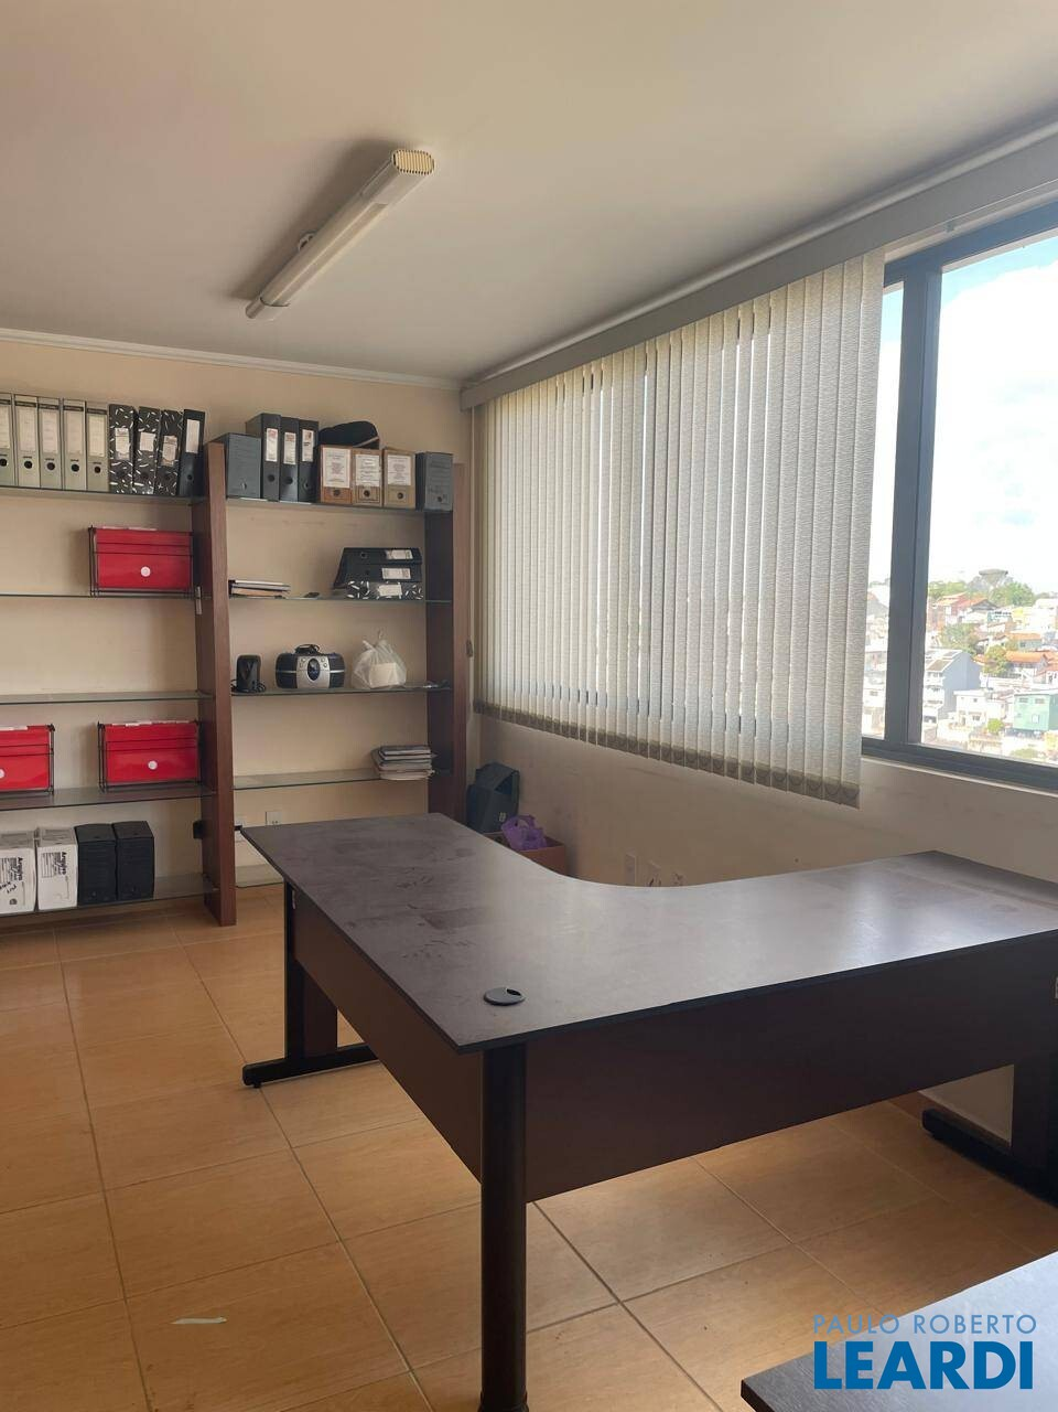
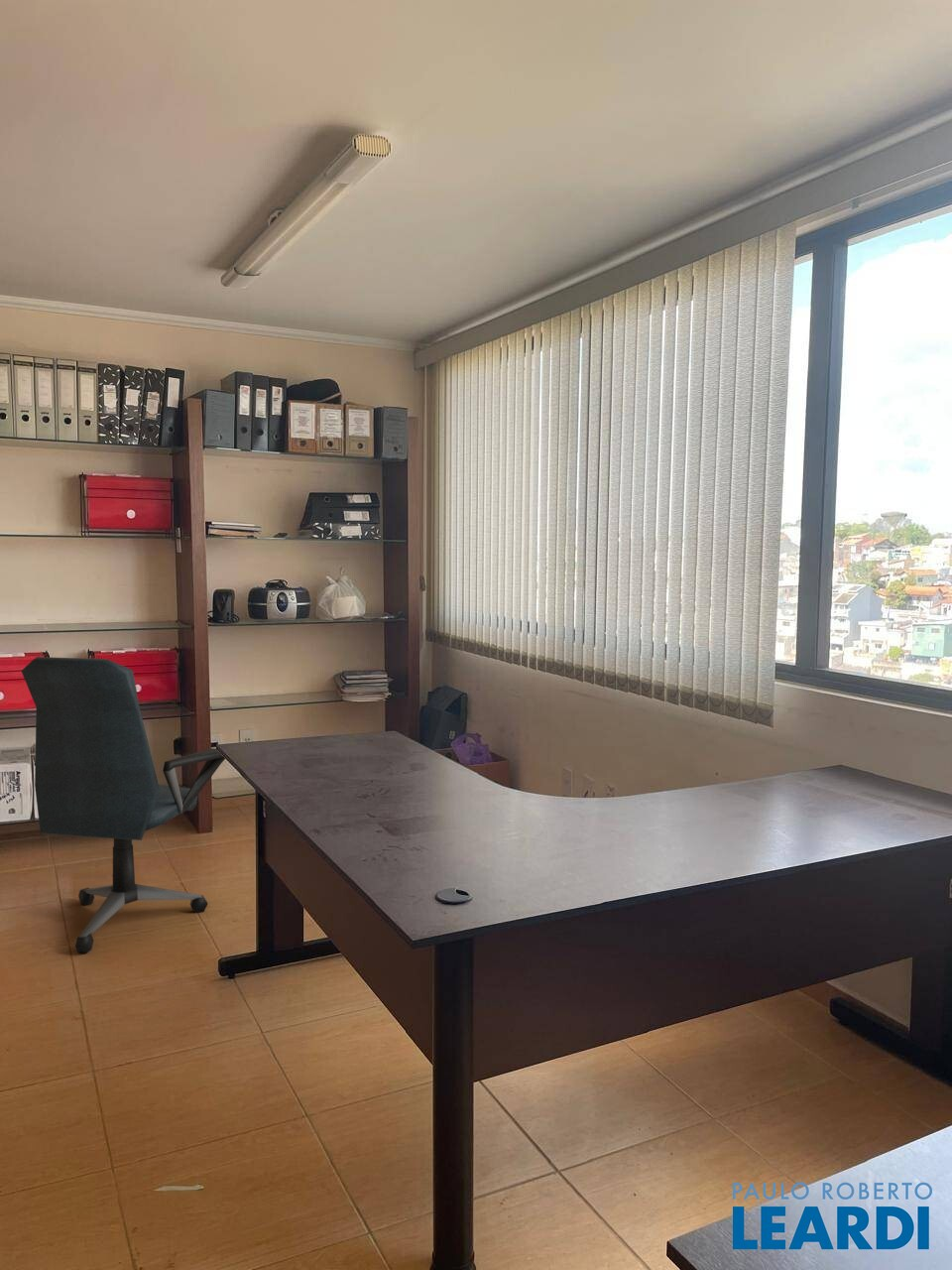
+ office chair [21,656,226,954]
